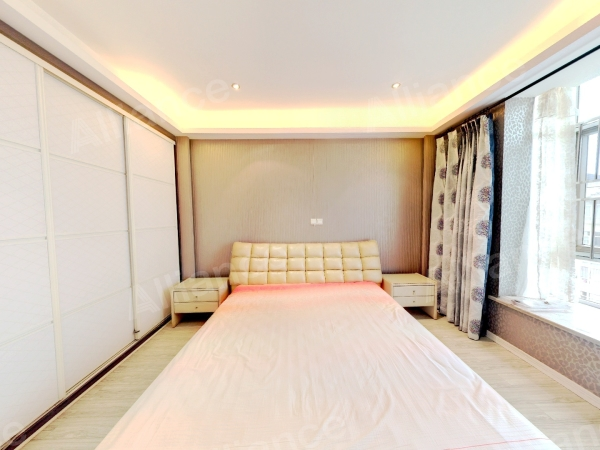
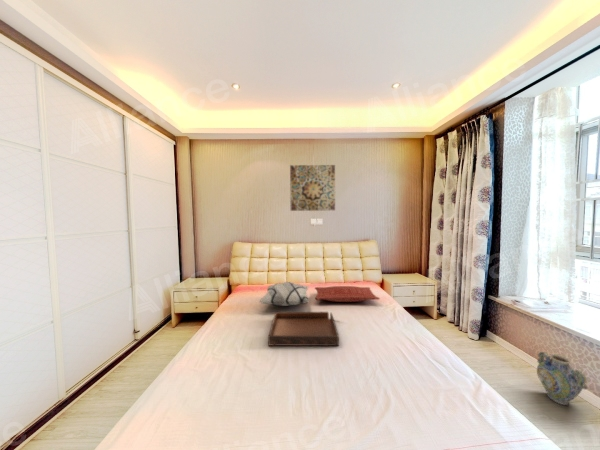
+ pillow [314,285,381,303]
+ serving tray [267,311,340,347]
+ wall art [289,164,336,212]
+ decorative pillow [259,281,310,307]
+ ceramic jug [536,350,588,406]
